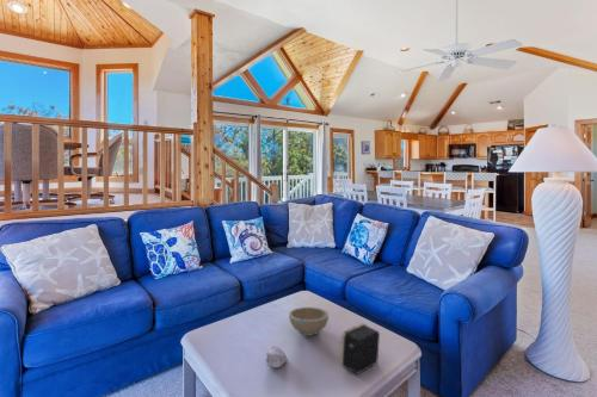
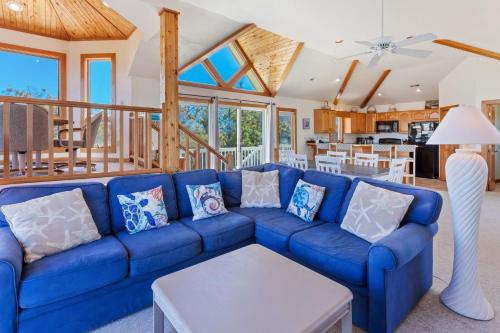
- seashell [265,345,289,370]
- bowl [288,306,330,337]
- speaker [339,322,381,376]
